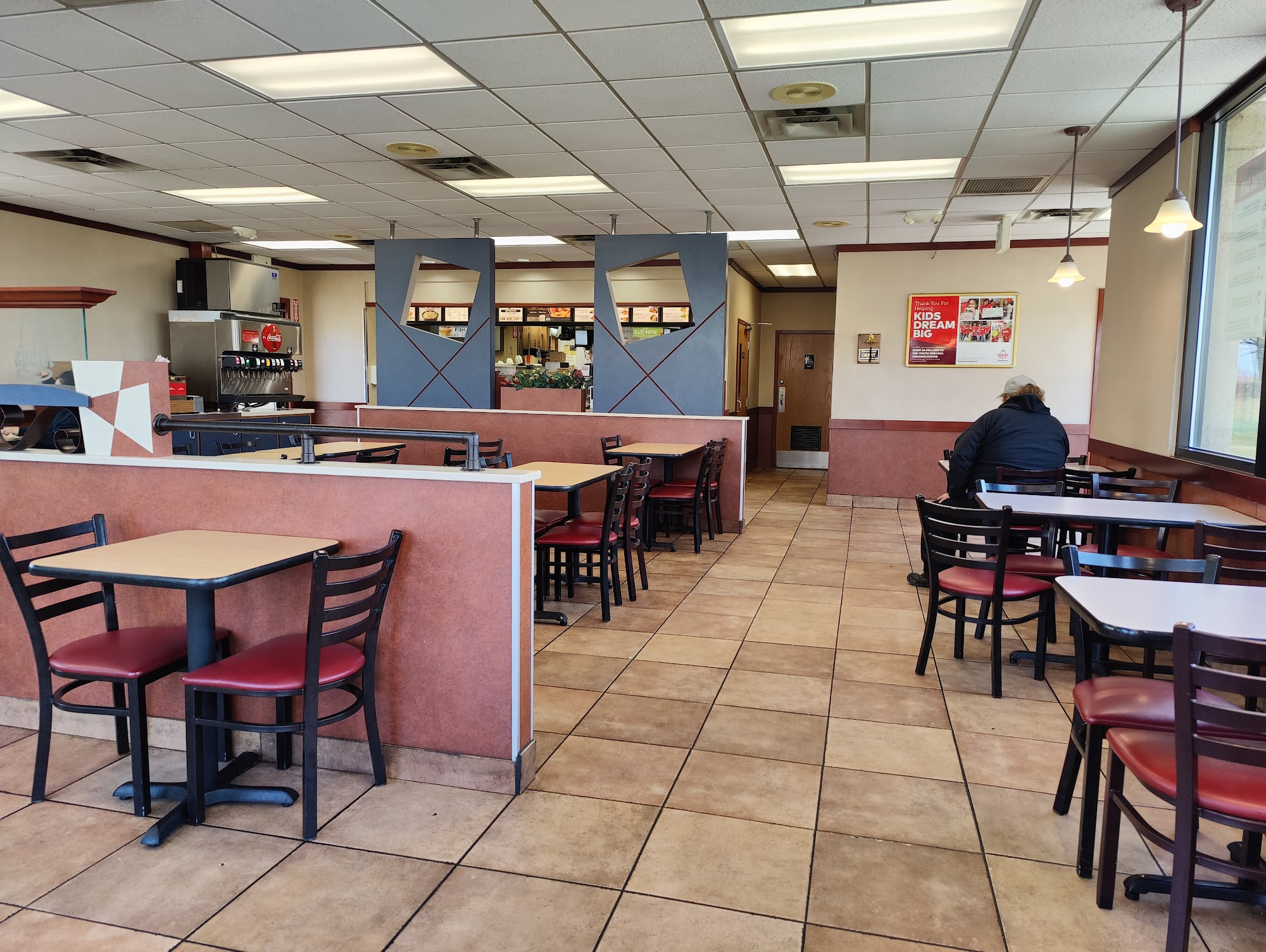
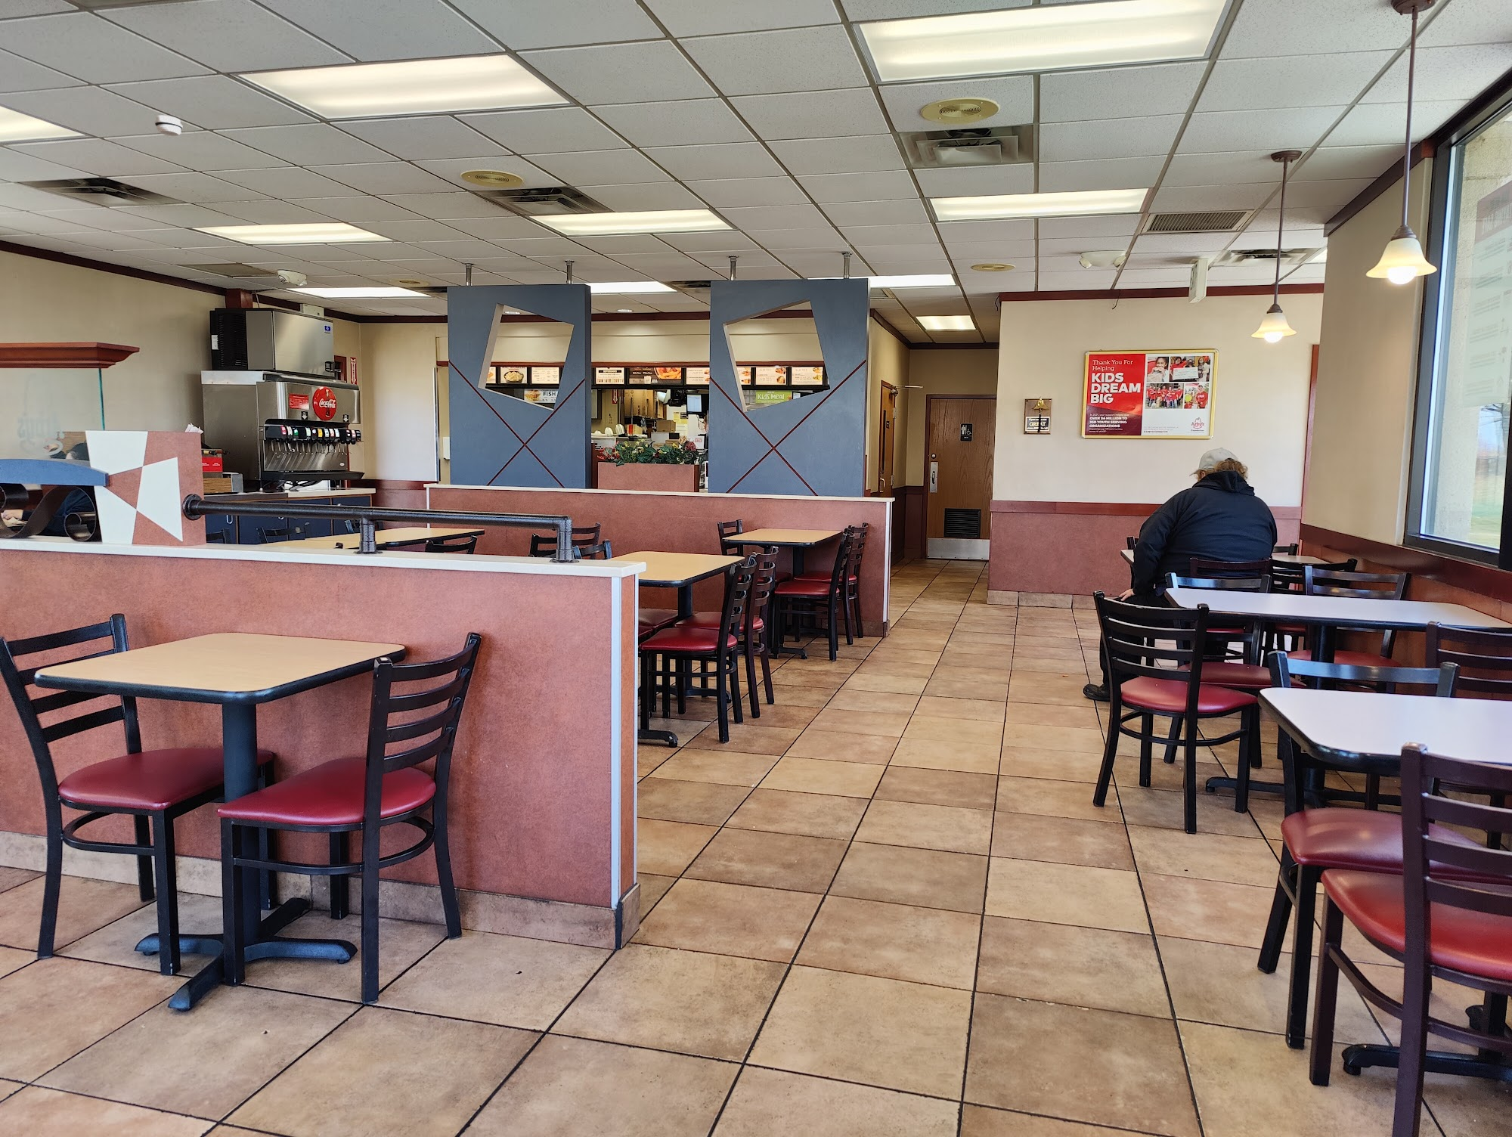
+ smoke detector [154,115,184,137]
